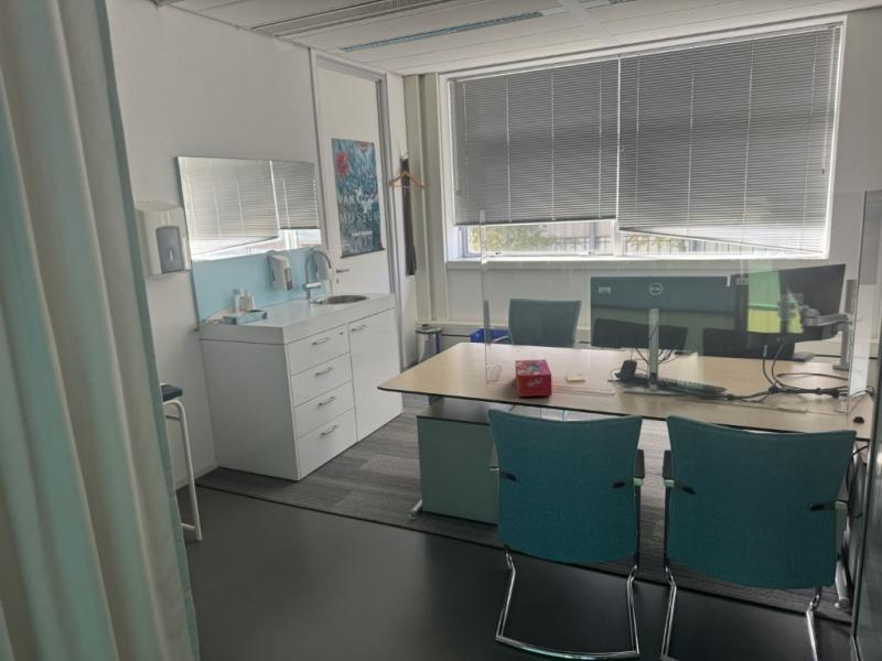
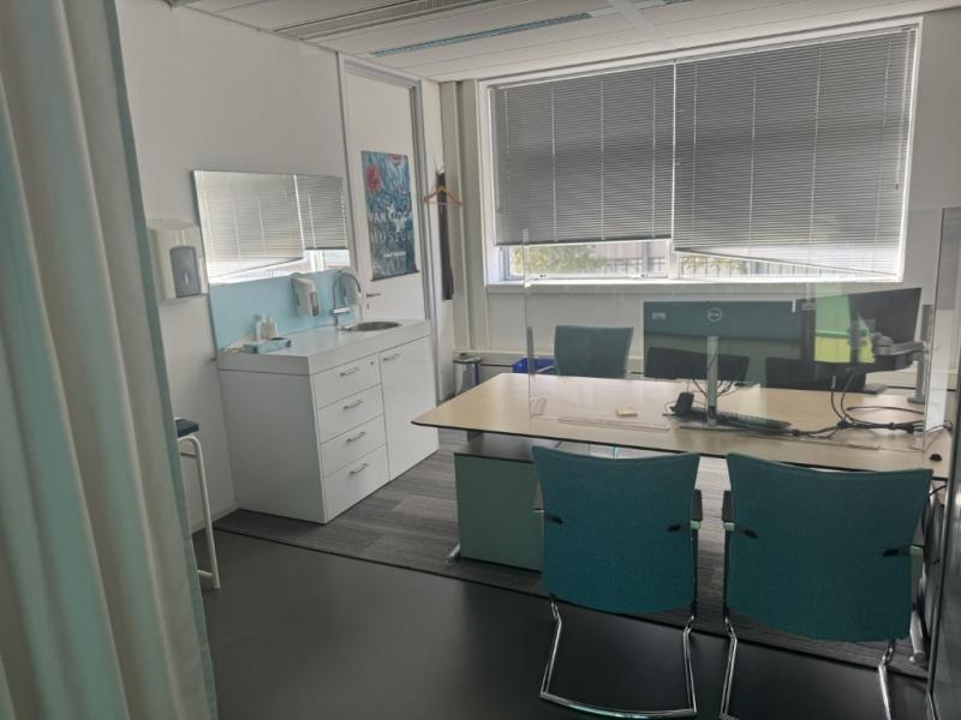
- tissue box [514,358,553,398]
